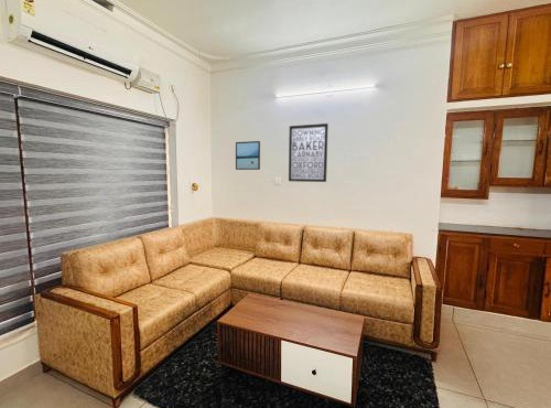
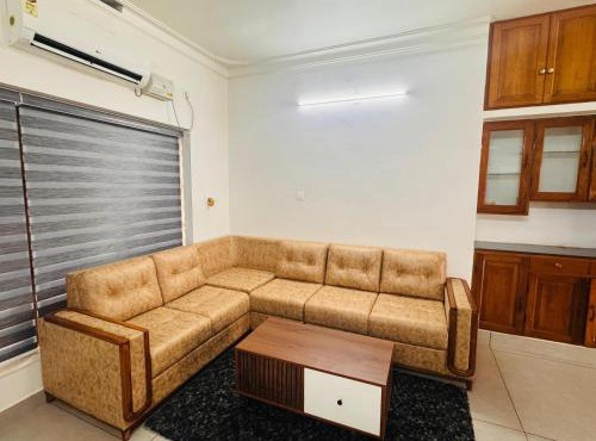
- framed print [235,140,261,171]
- wall art [288,122,329,183]
